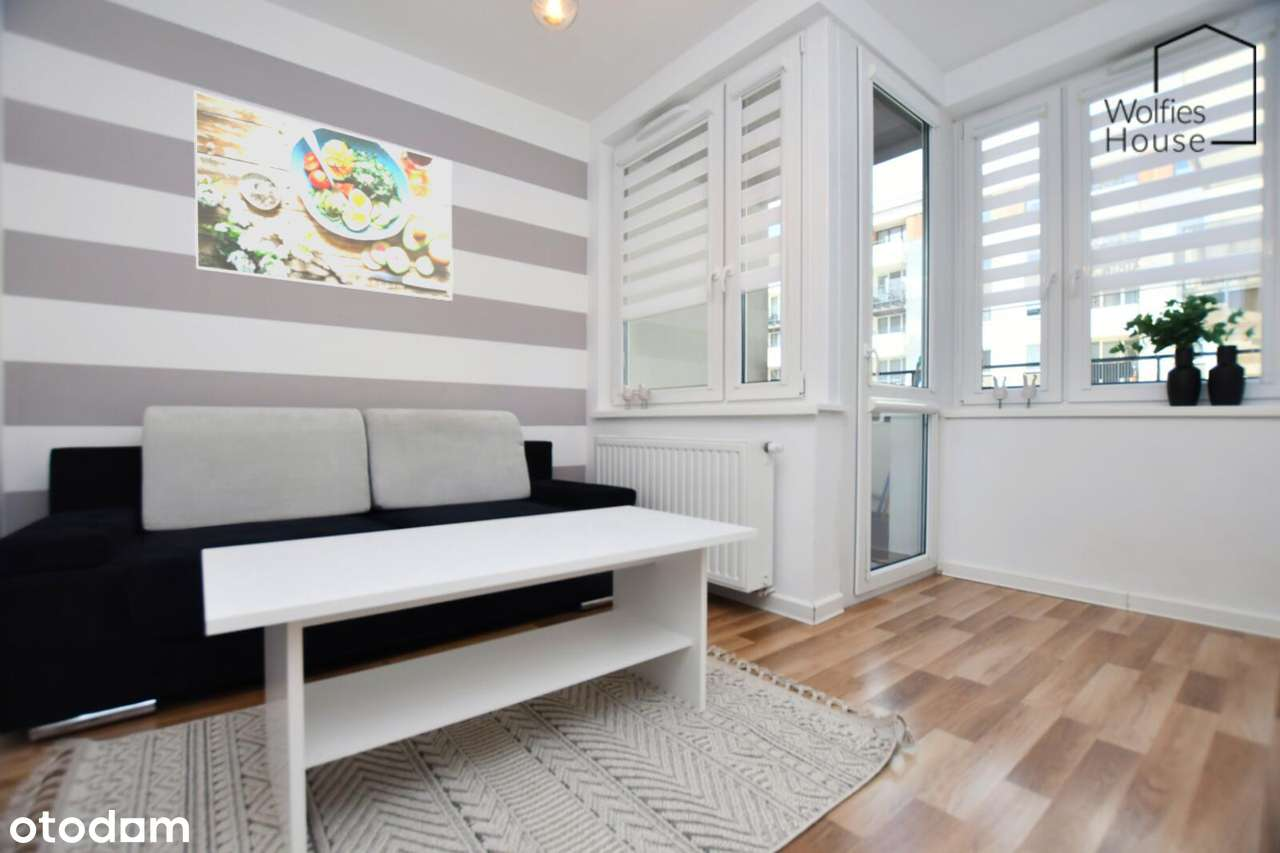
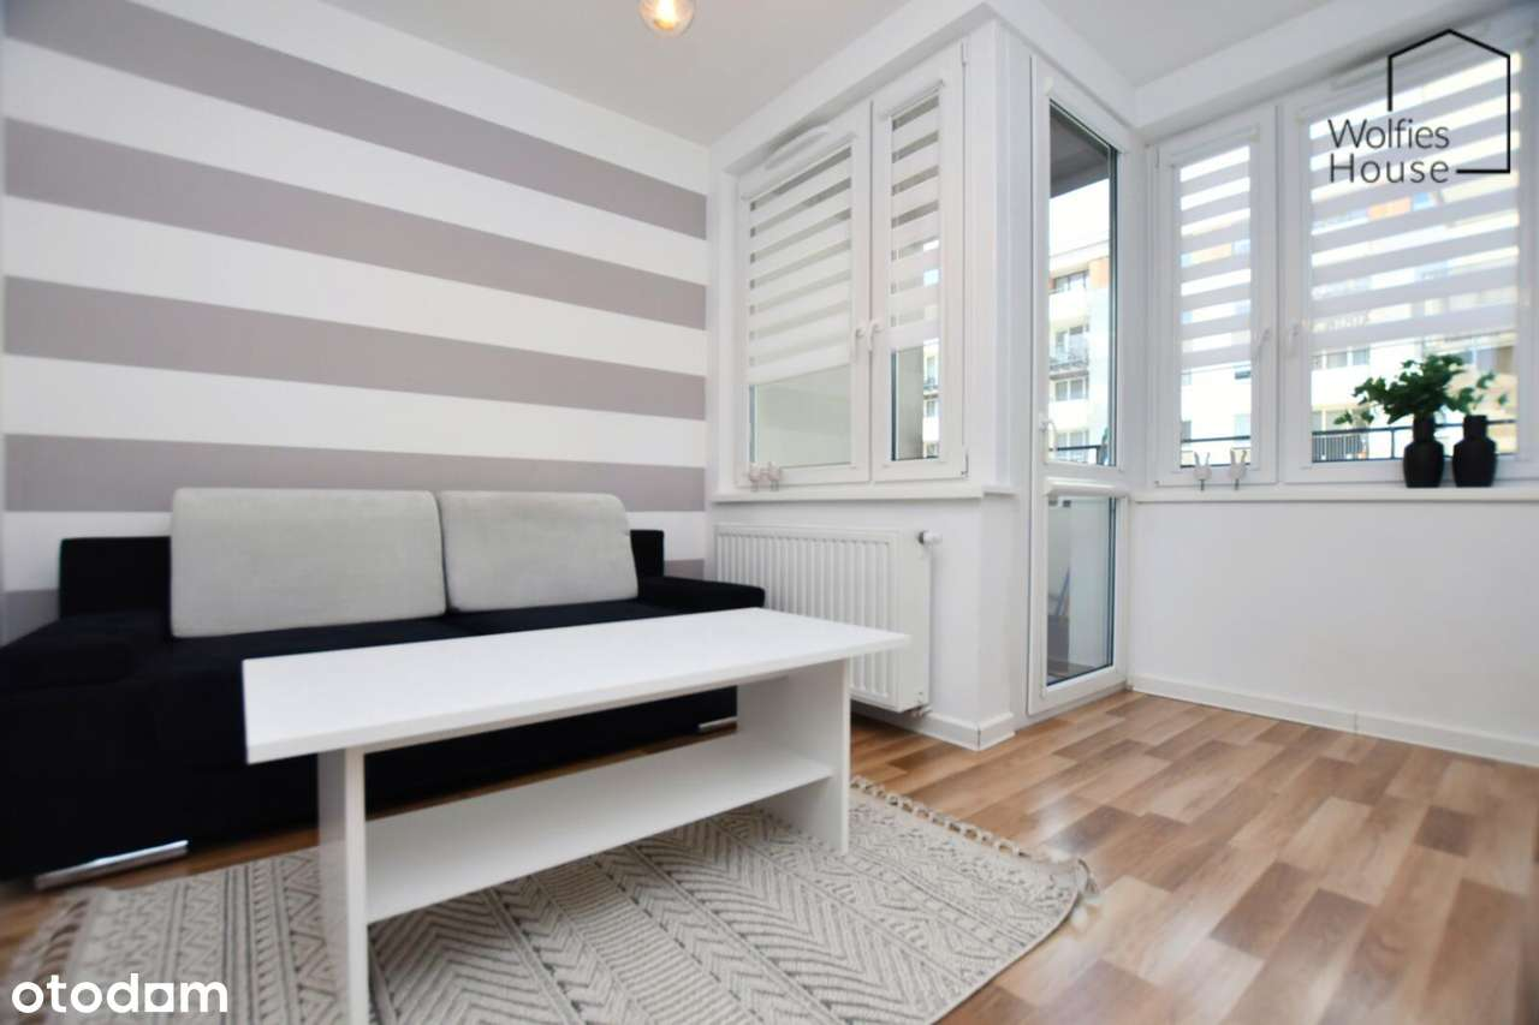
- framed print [193,89,454,302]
